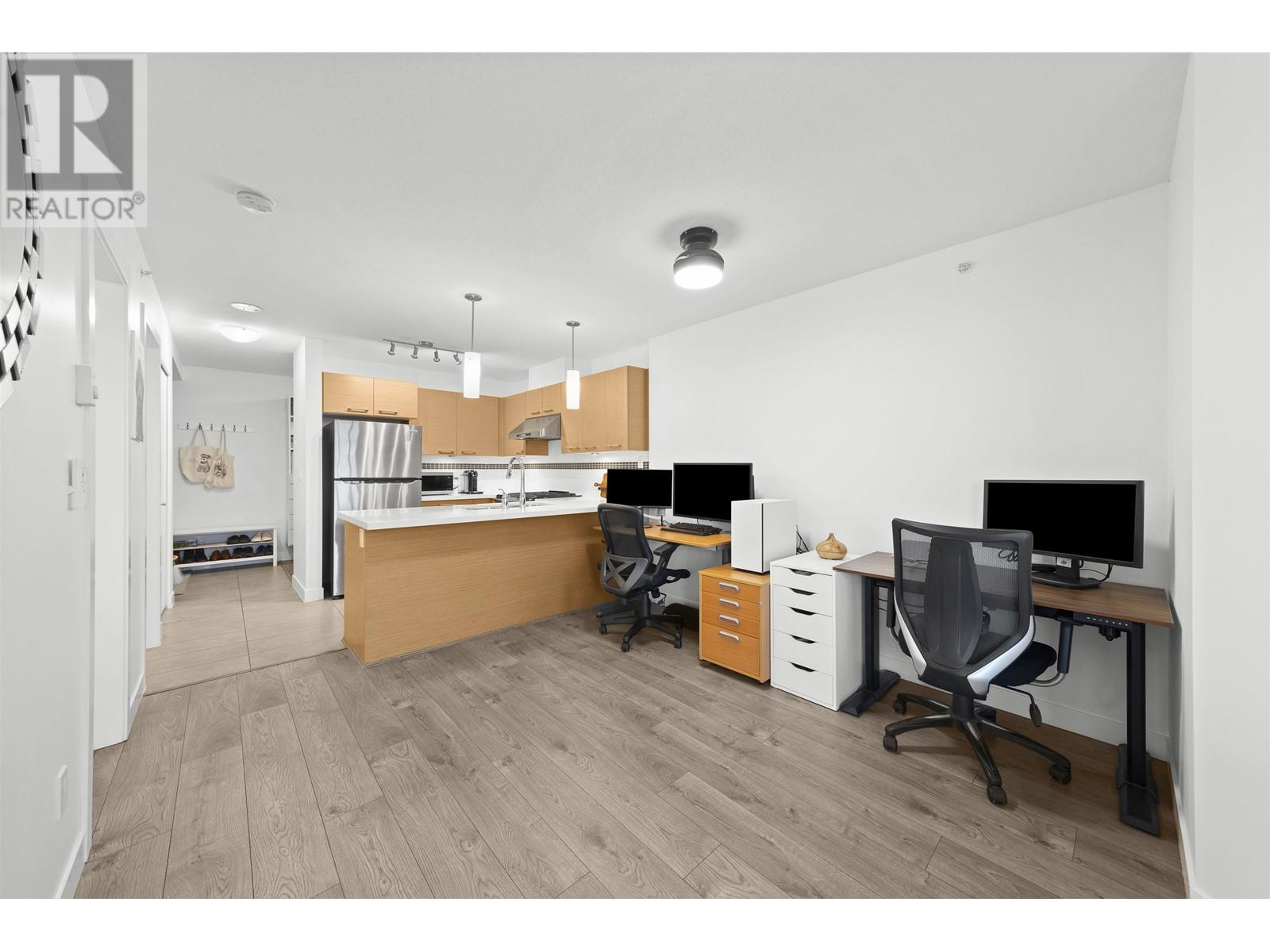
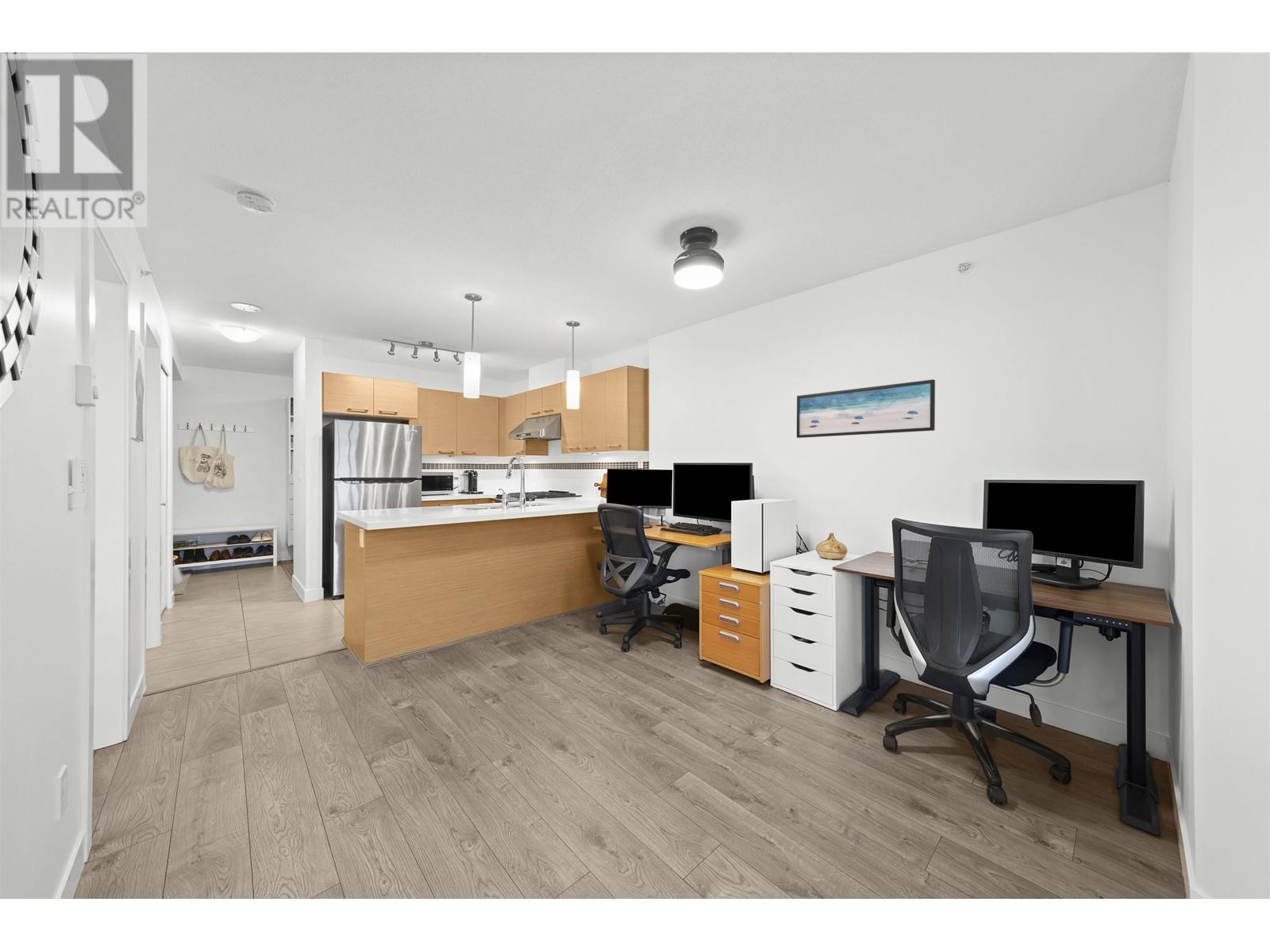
+ wall art [796,378,936,439]
